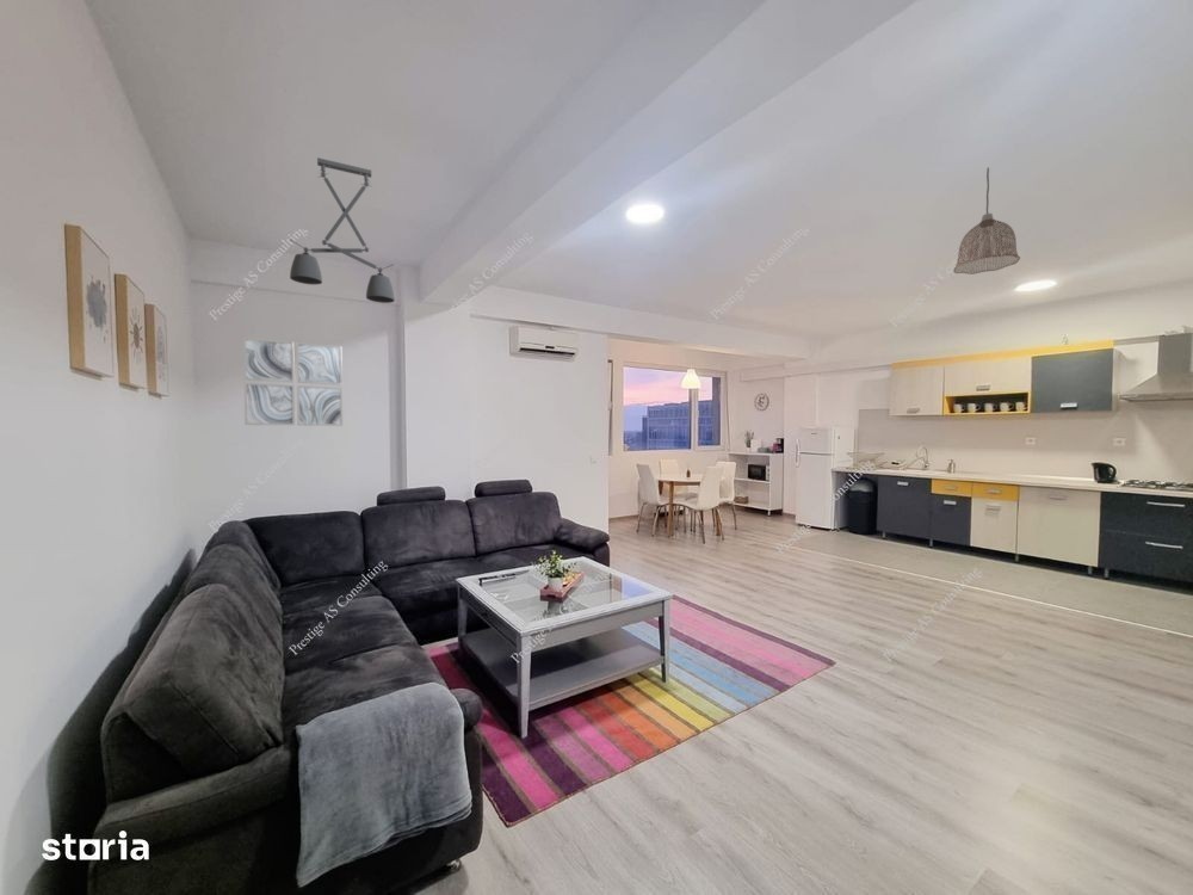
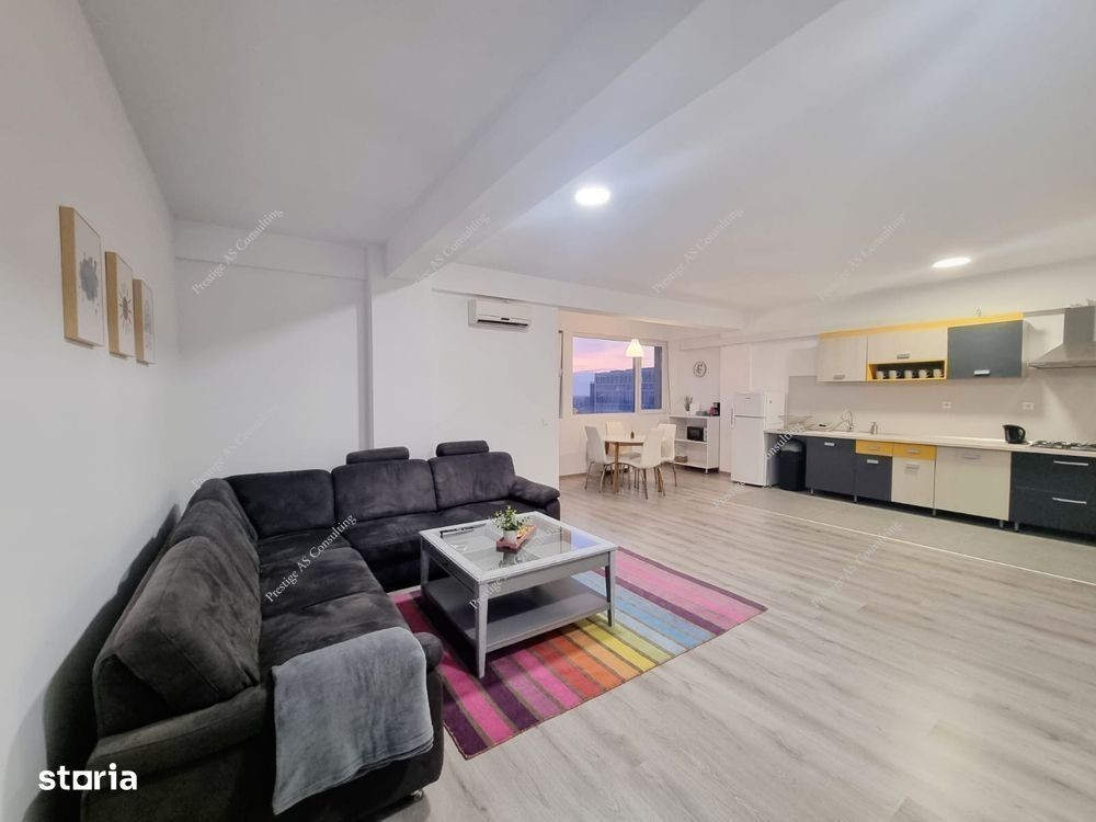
- wall art [242,337,344,427]
- ceiling light fixture [289,156,396,304]
- pendant lamp [952,166,1021,276]
